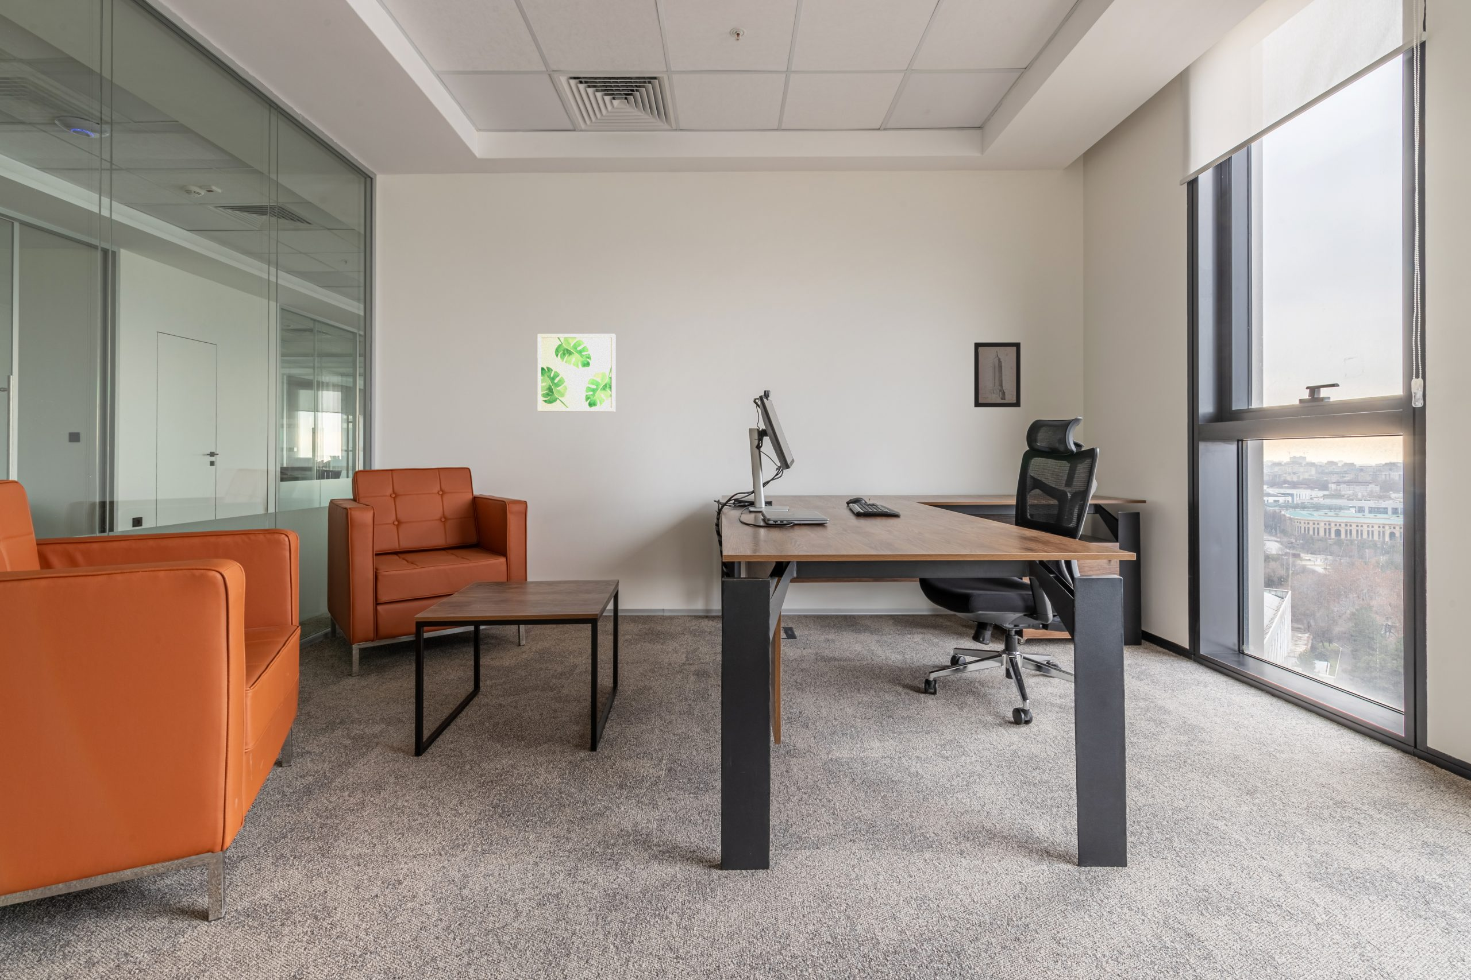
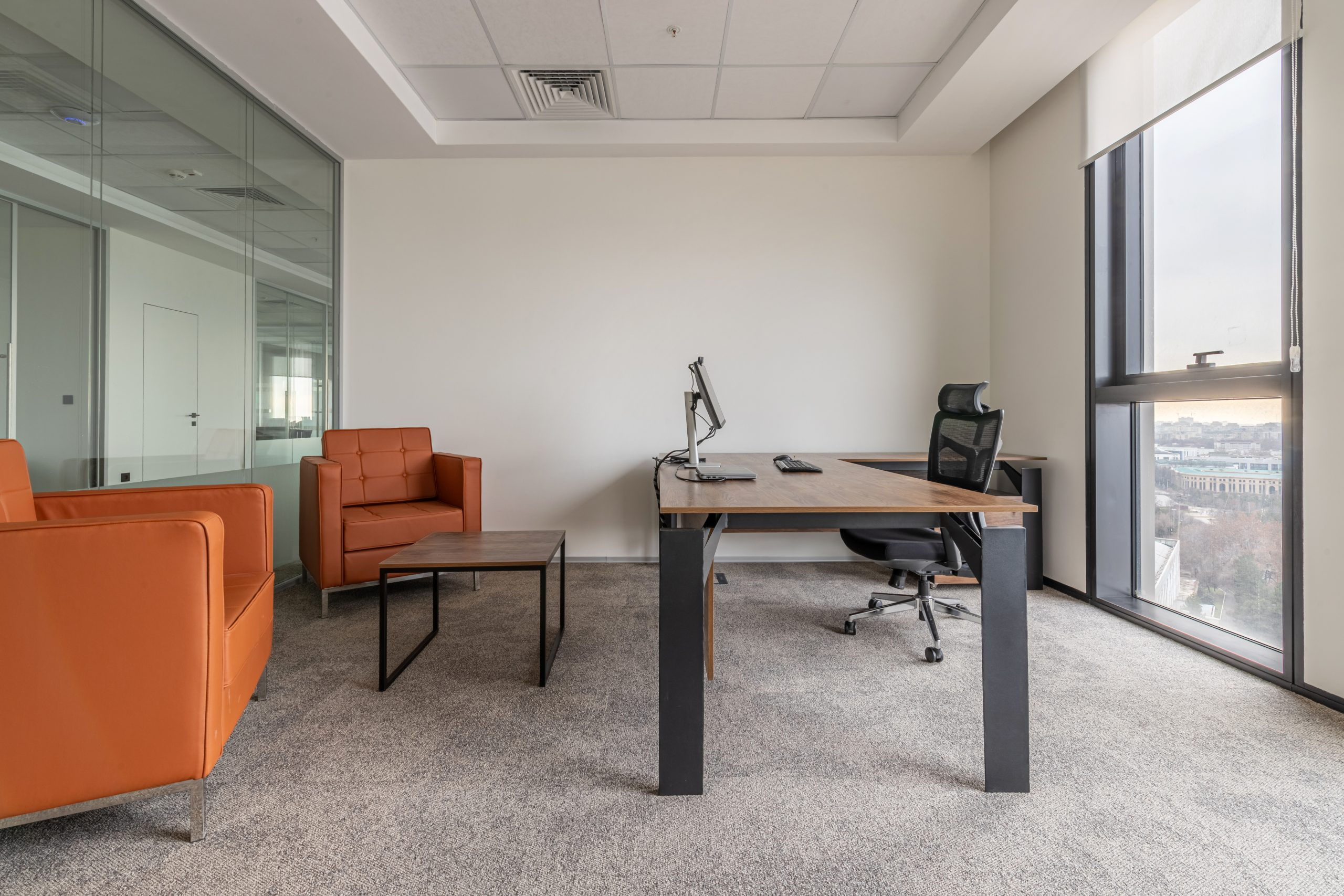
- wall art [536,334,616,412]
- wall art [973,341,1021,408]
